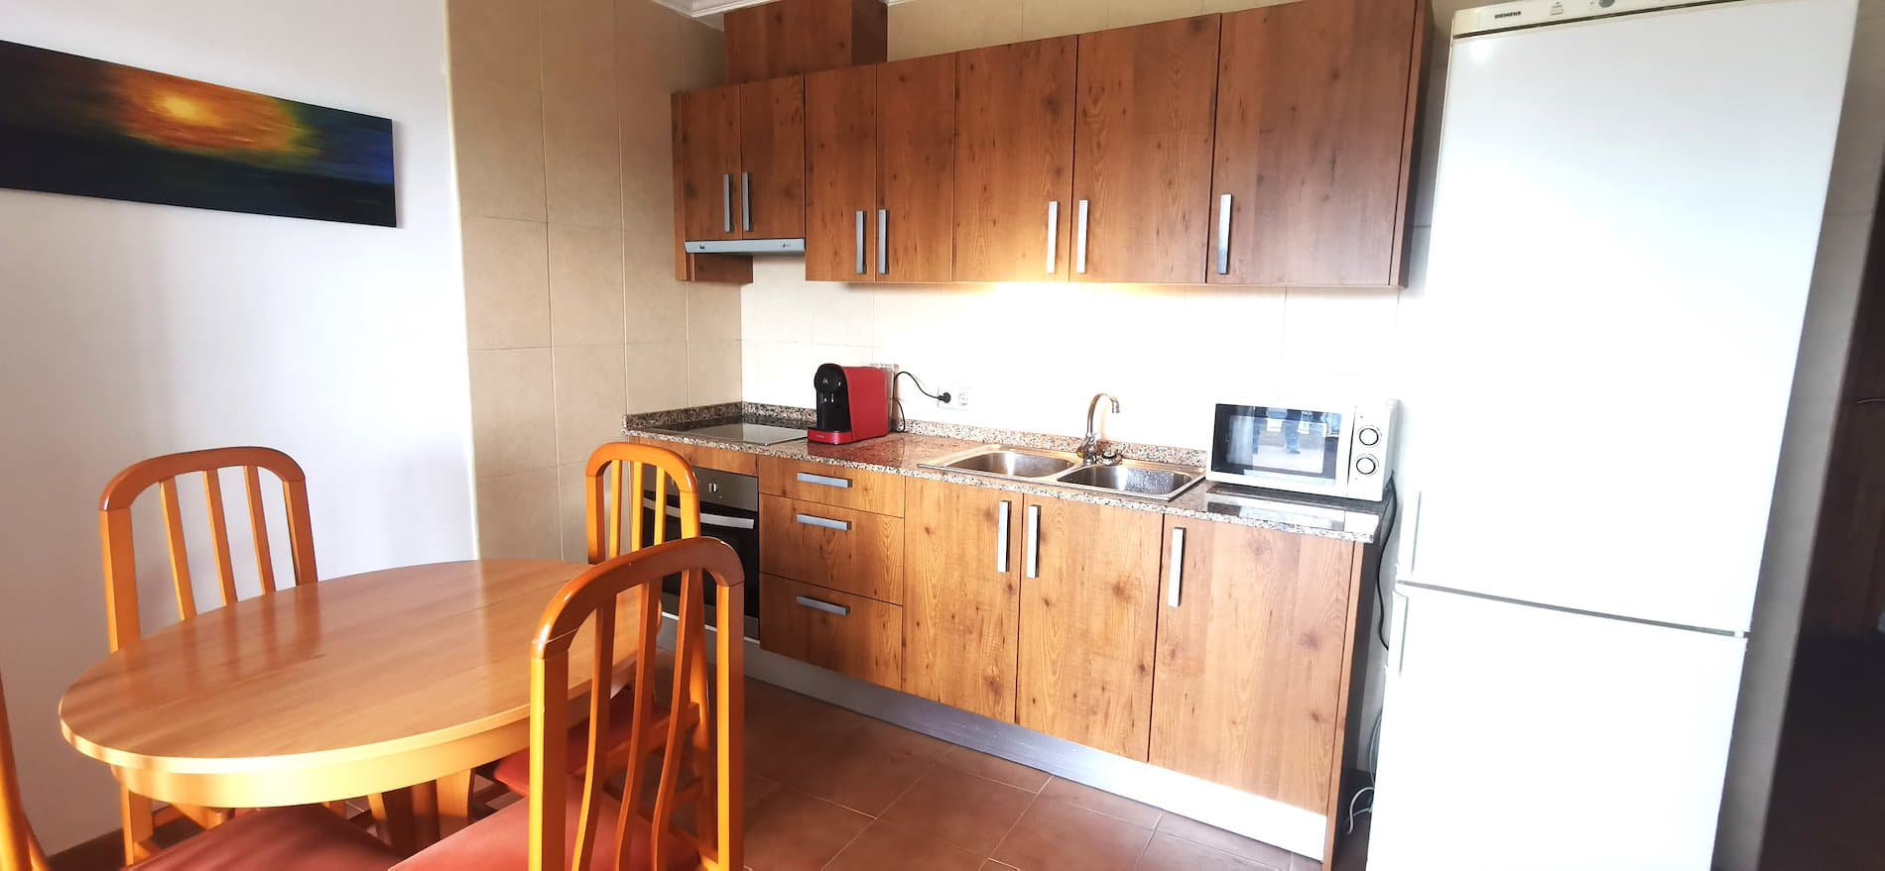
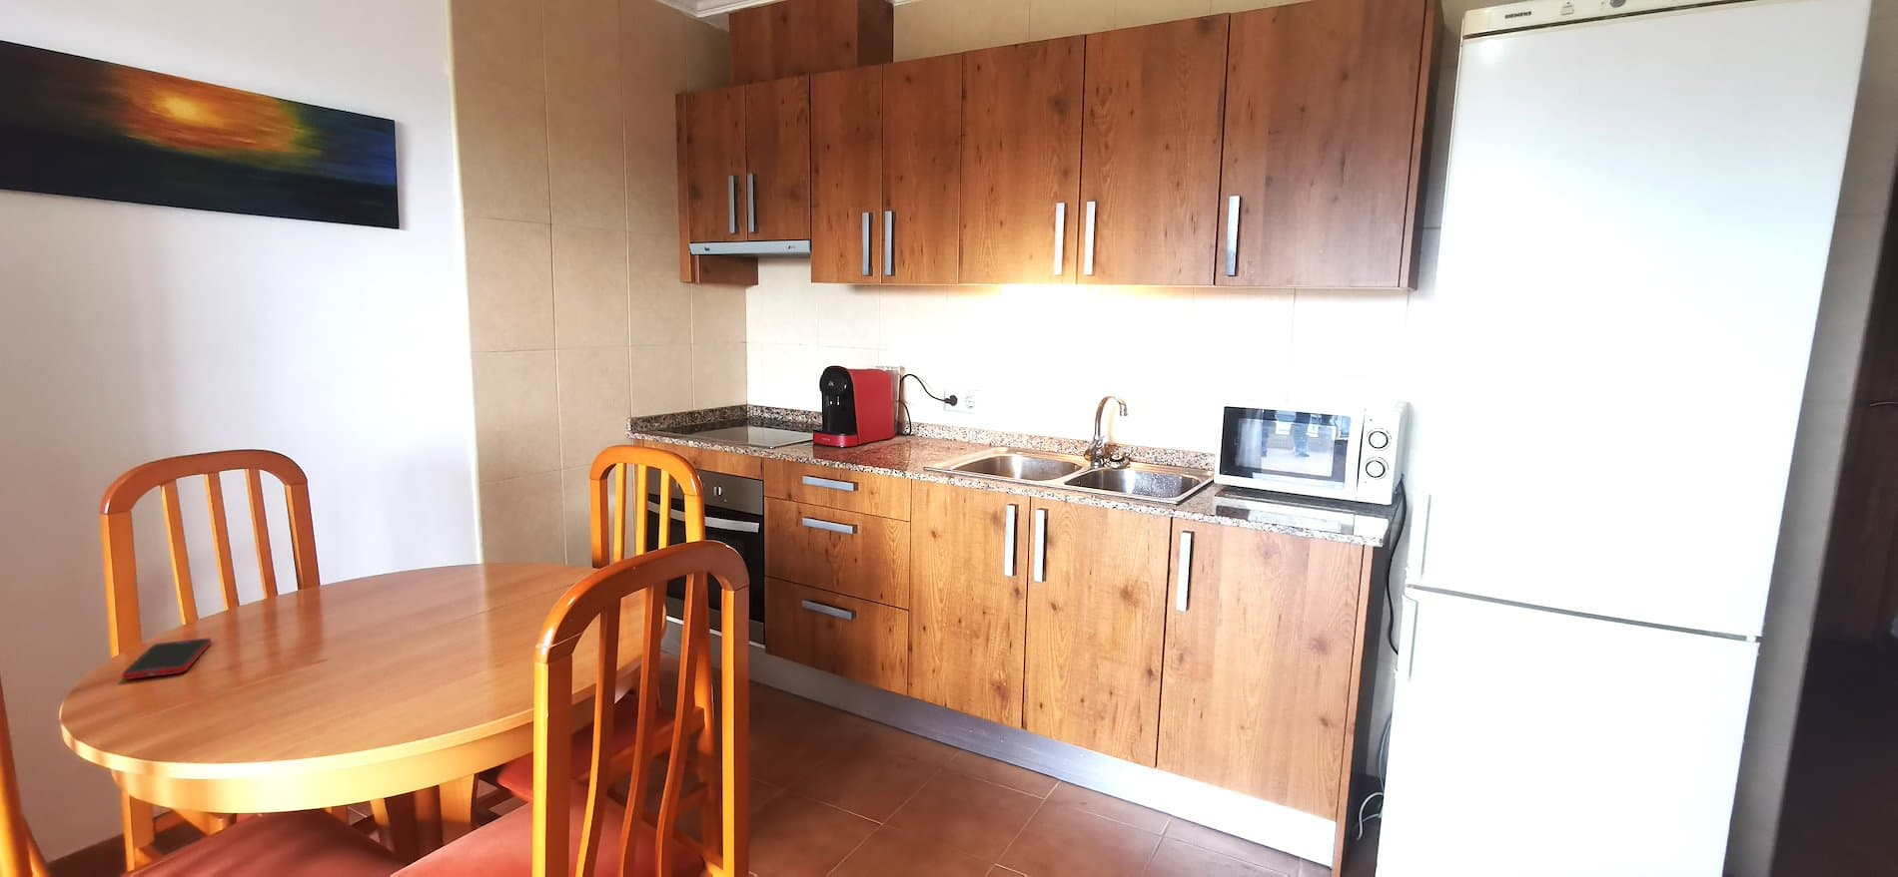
+ cell phone [121,637,212,681]
